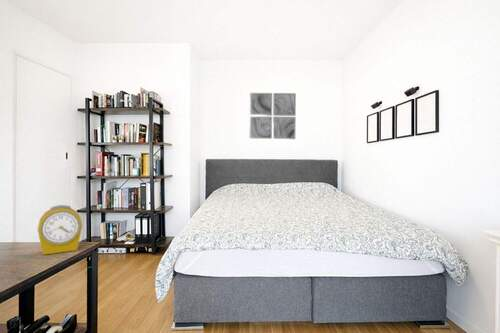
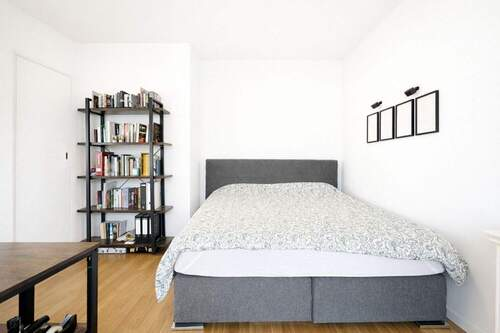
- alarm clock [36,204,83,256]
- wall art [249,92,297,140]
